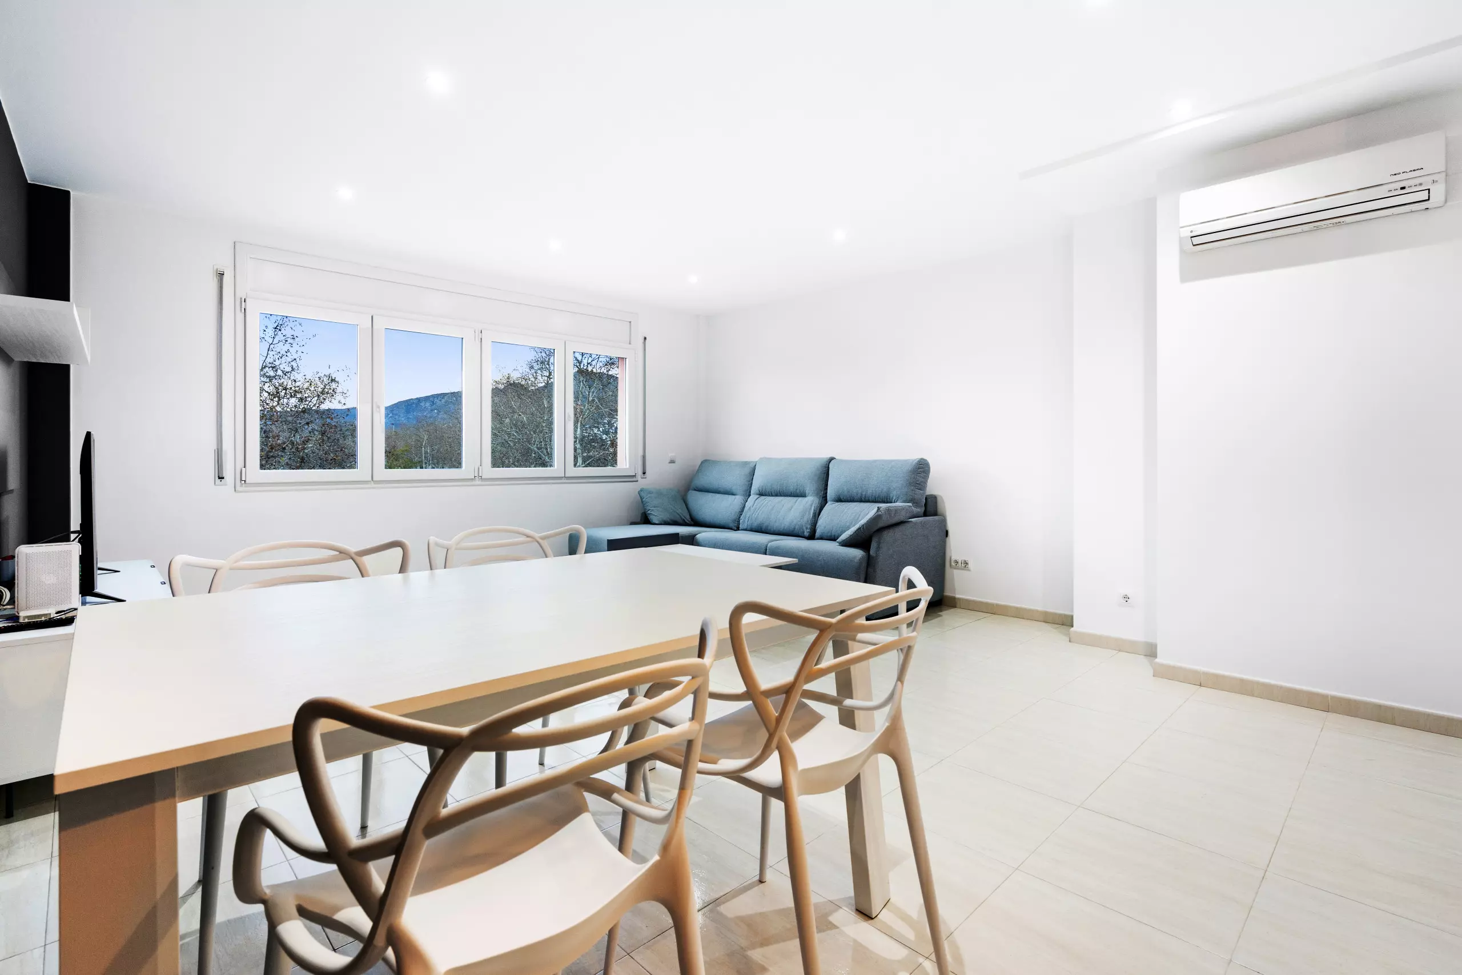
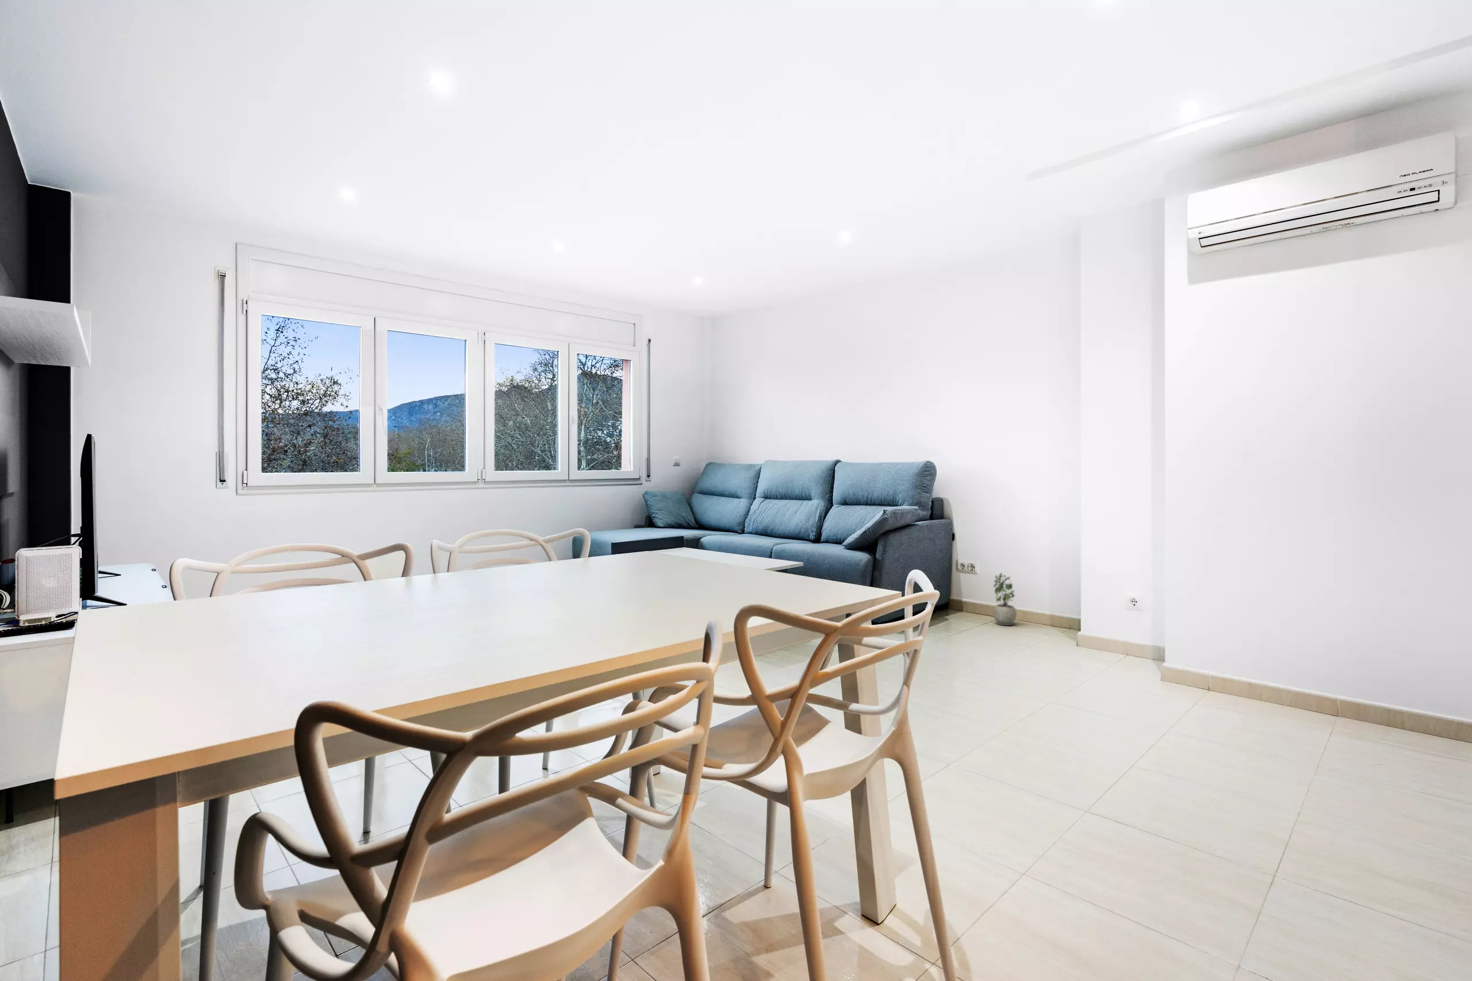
+ potted plant [993,573,1017,626]
